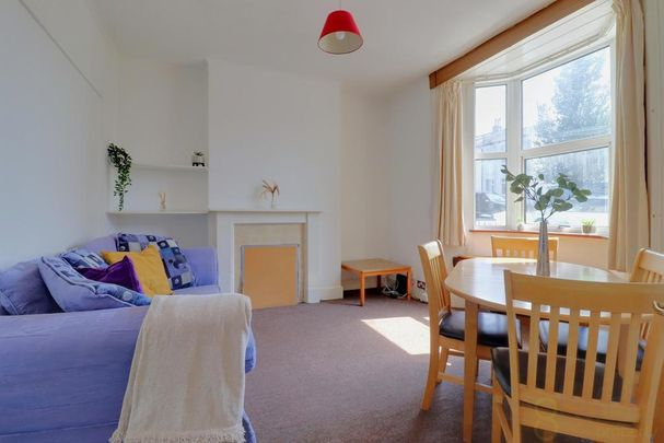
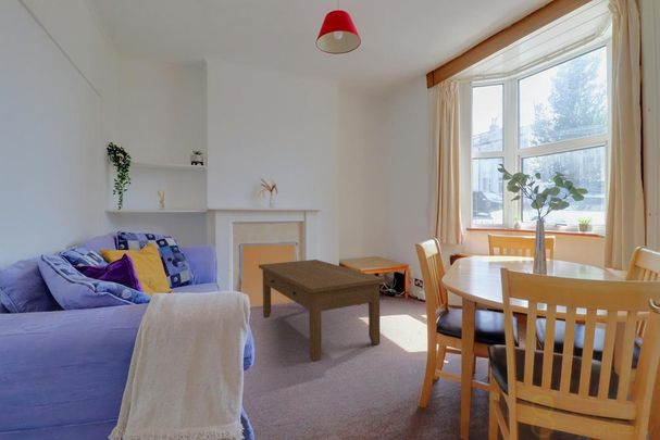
+ coffee table [258,259,386,362]
